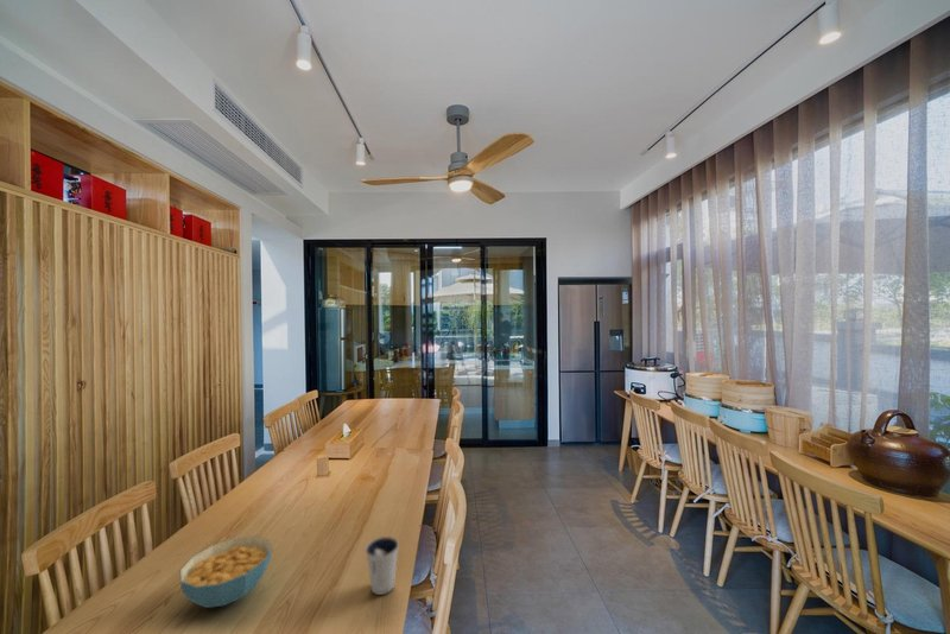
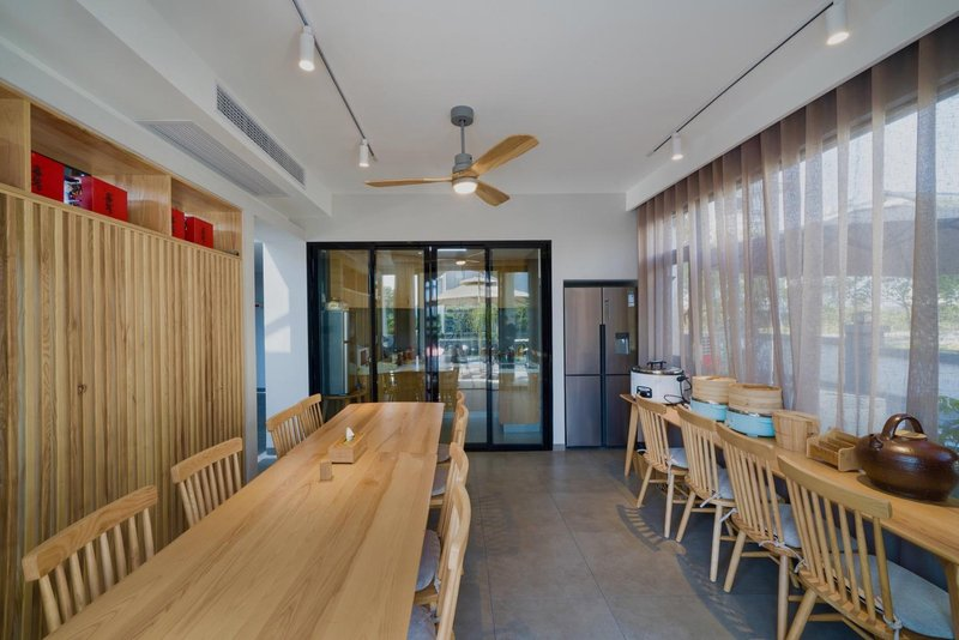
- dixie cup [365,535,400,596]
- cereal bowl [179,535,273,609]
